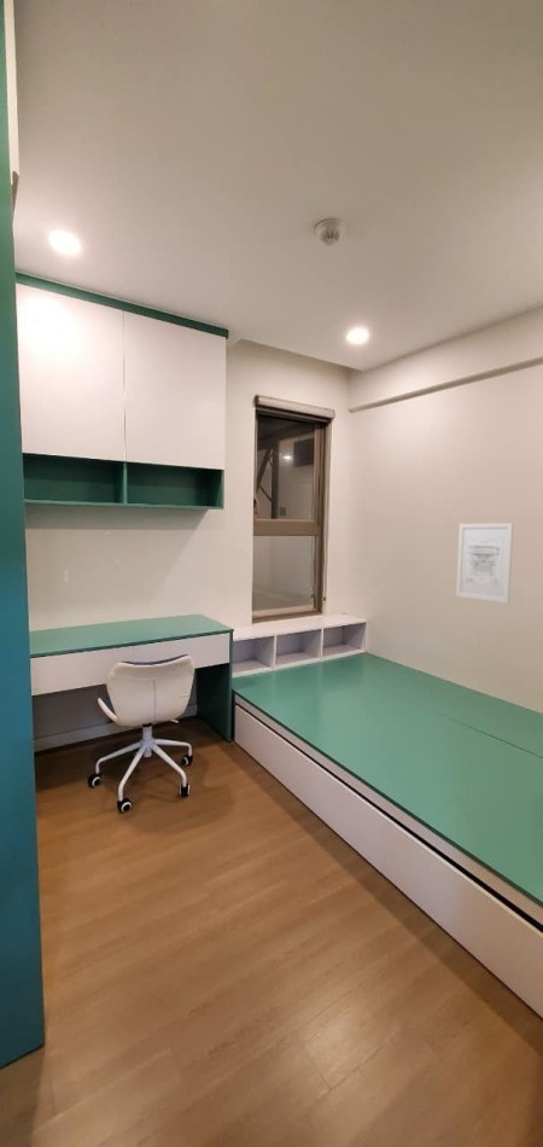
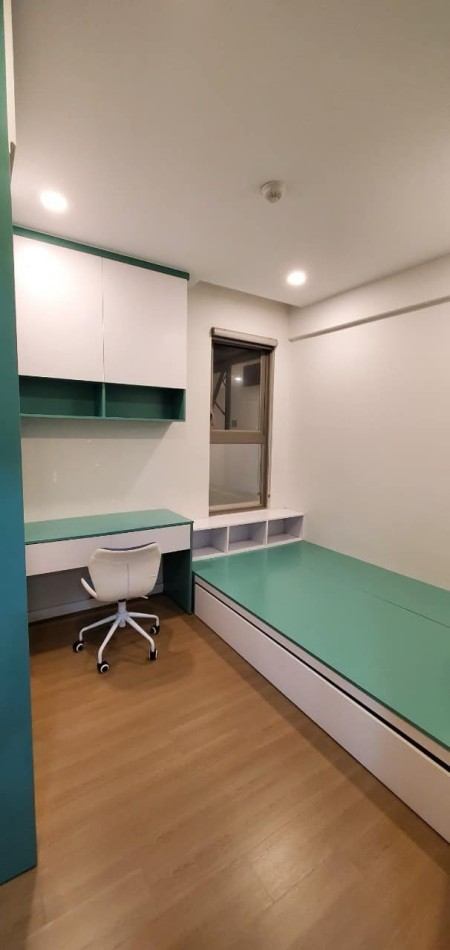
- wall art [455,522,514,604]
